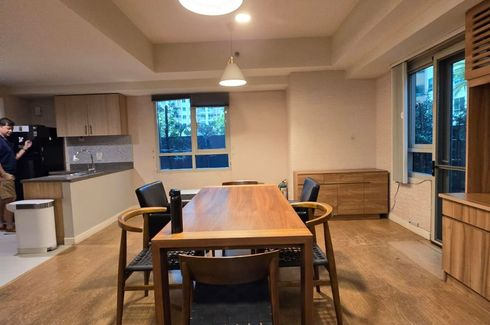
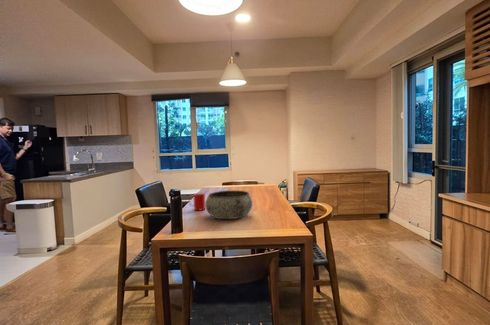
+ bowl [205,189,253,220]
+ cup [188,191,206,211]
